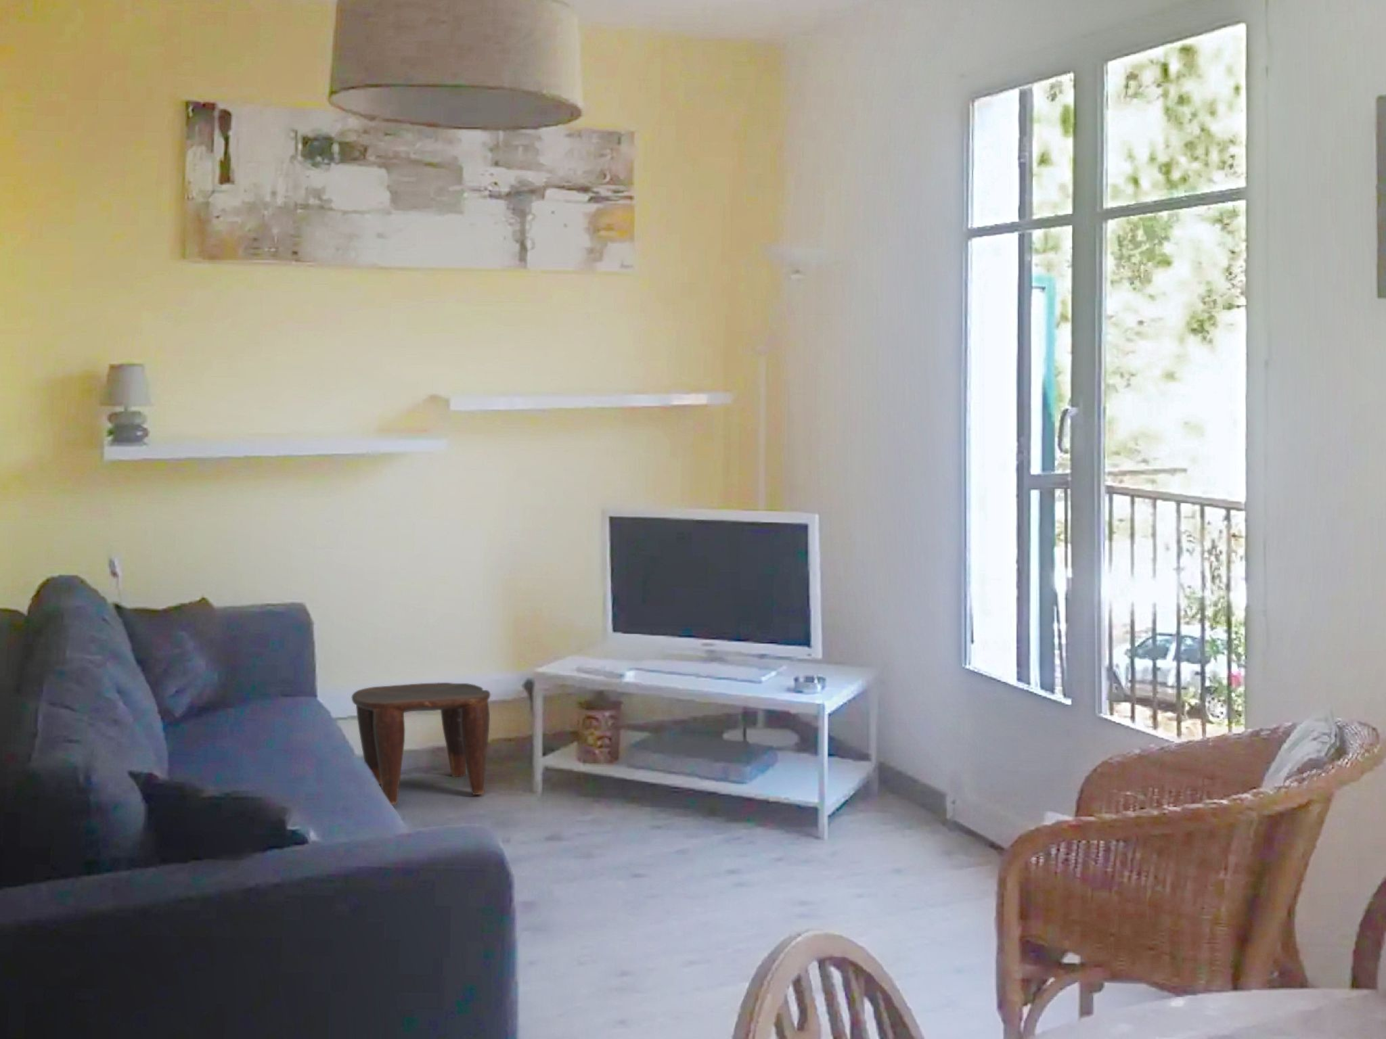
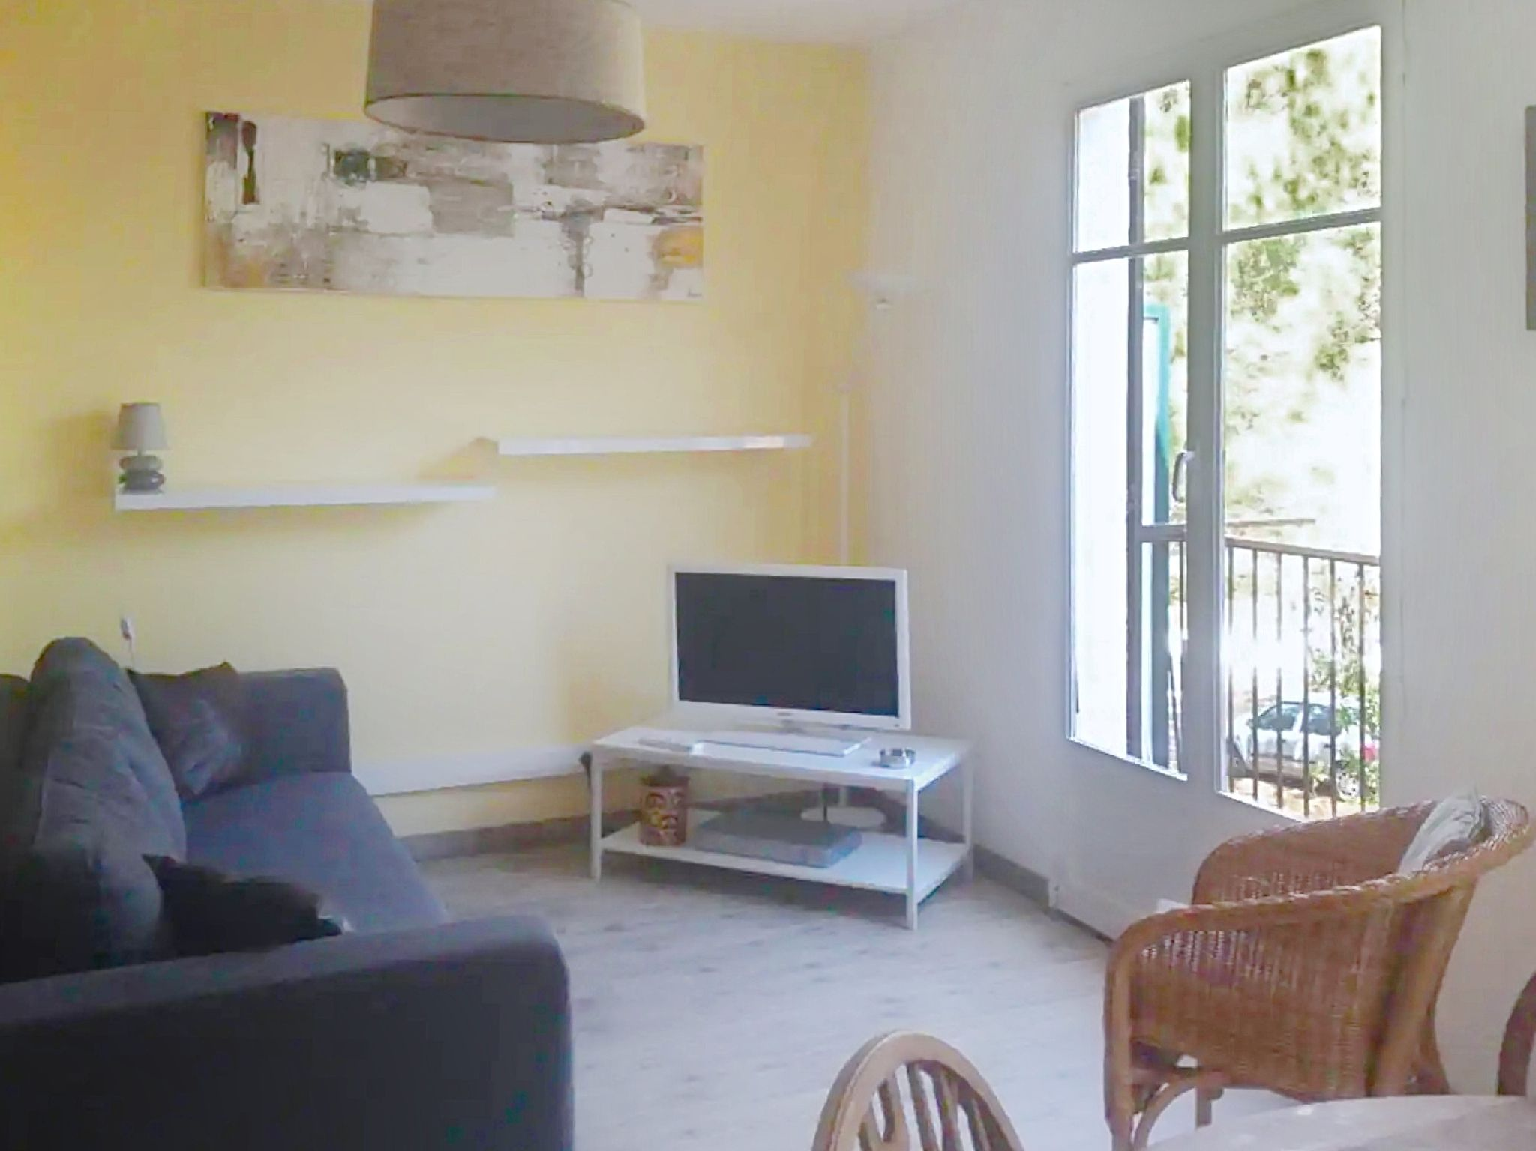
- stool [351,682,491,805]
